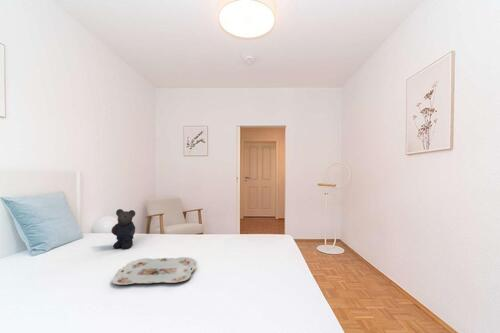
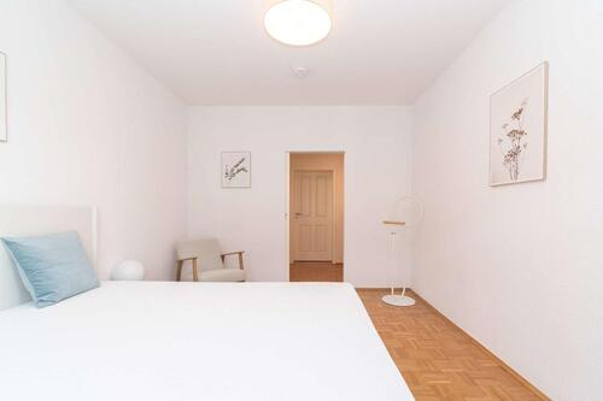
- bear [110,208,136,250]
- serving tray [111,256,197,286]
